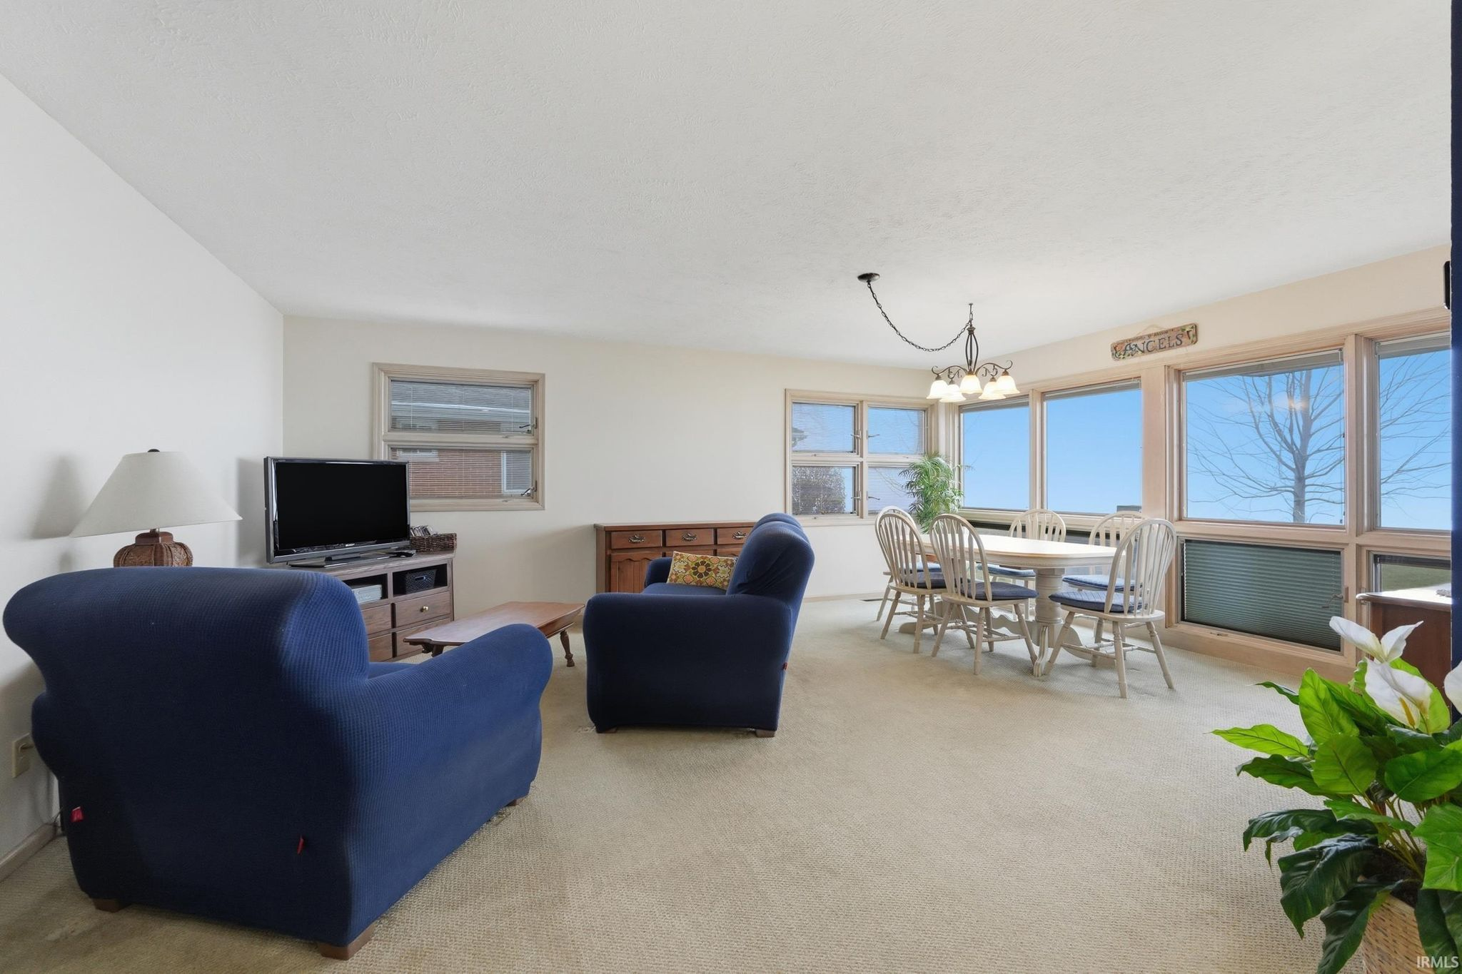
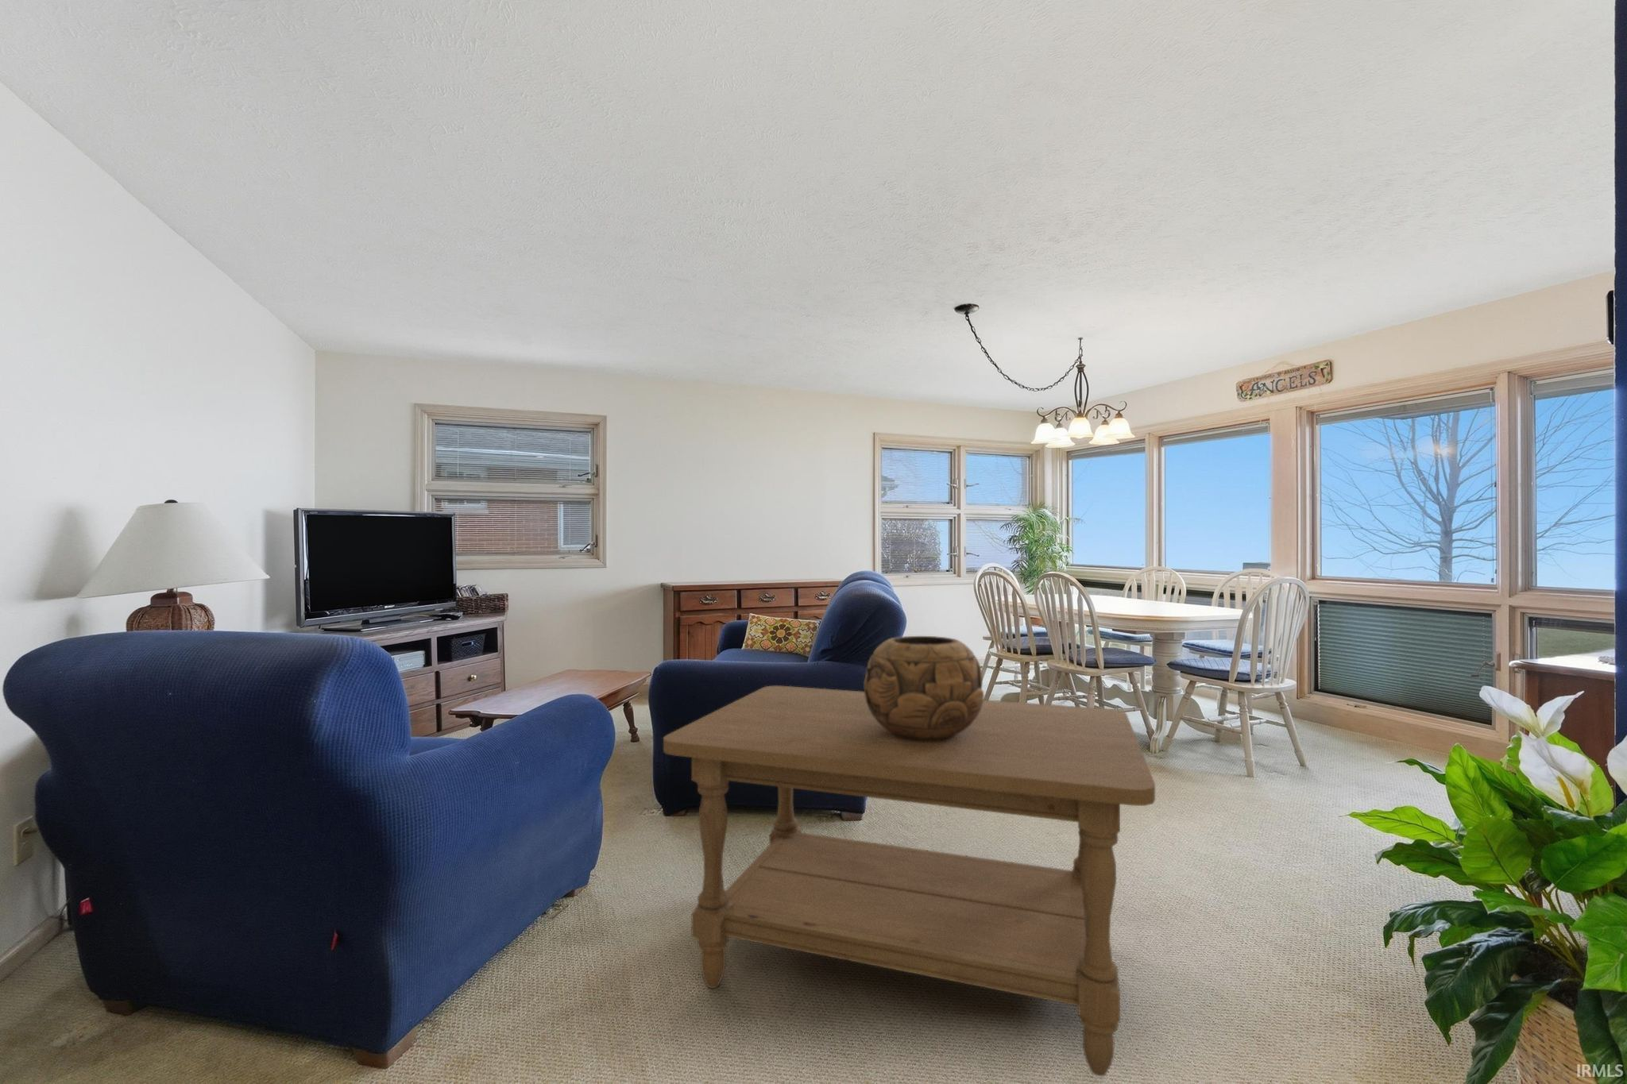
+ decorative bowl [862,635,985,742]
+ coffee table [663,685,1156,1077]
